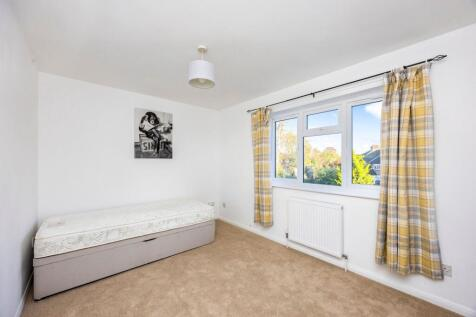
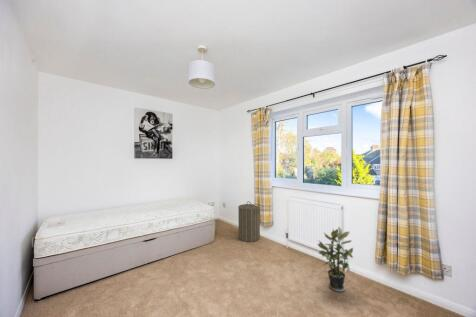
+ potted plant [317,225,354,293]
+ laundry hamper [237,201,261,243]
